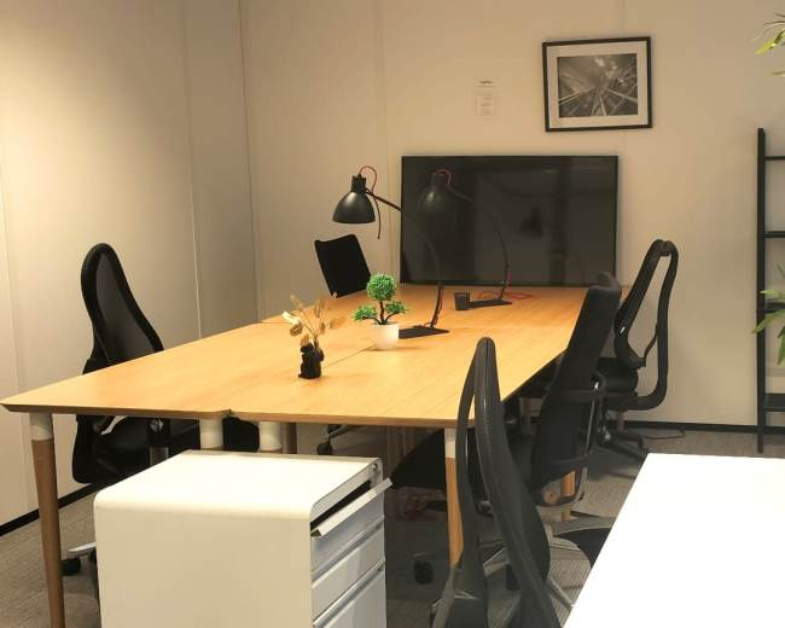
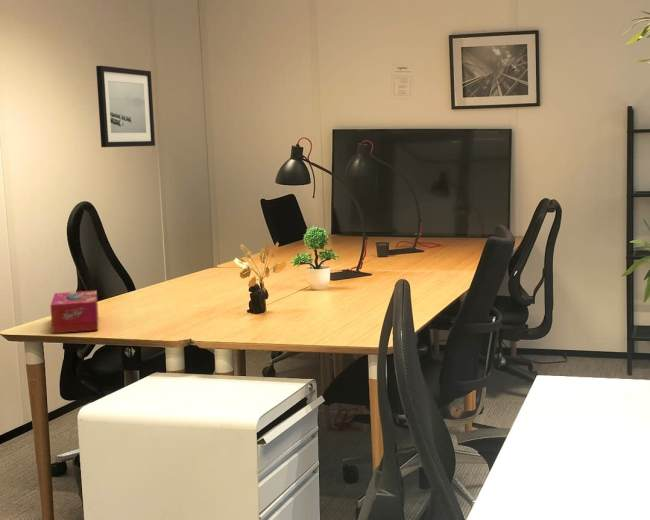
+ tissue box [49,289,99,334]
+ wall art [95,65,156,148]
